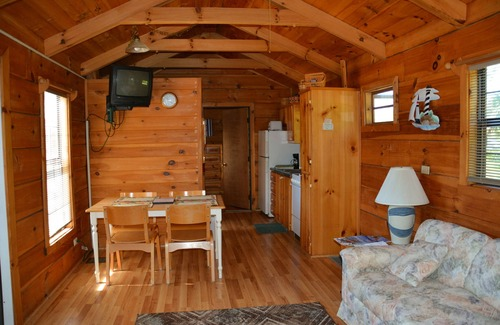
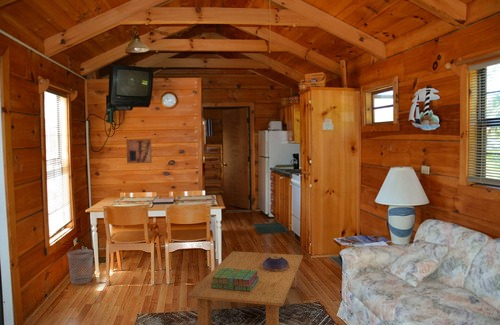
+ wall art [125,138,153,164]
+ decorative bowl [262,256,289,272]
+ coffee table [186,250,304,325]
+ stack of books [211,268,258,292]
+ wastebasket [67,248,94,285]
